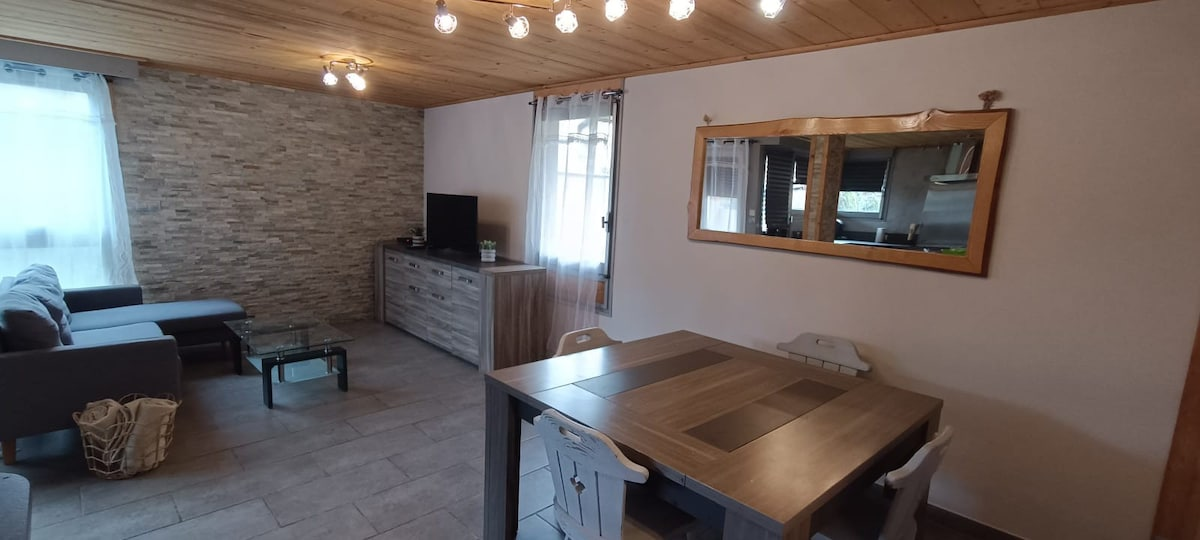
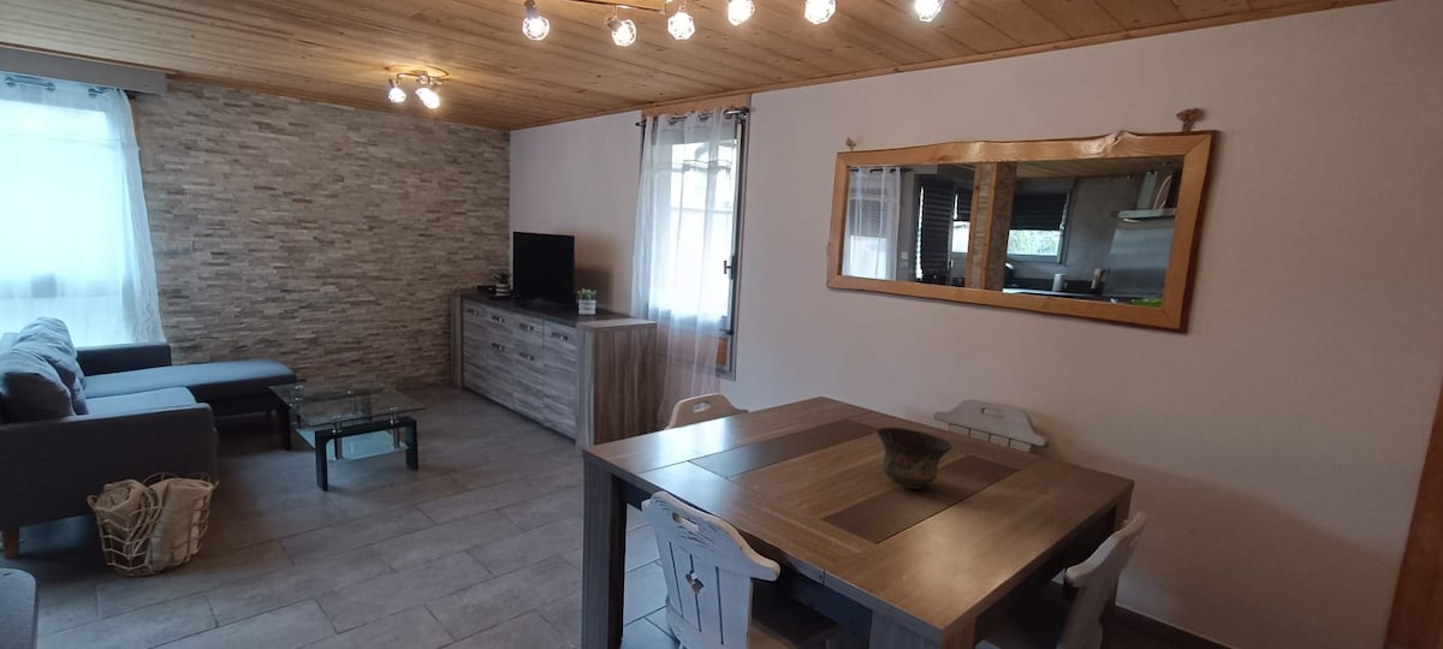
+ bowl [875,427,954,490]
